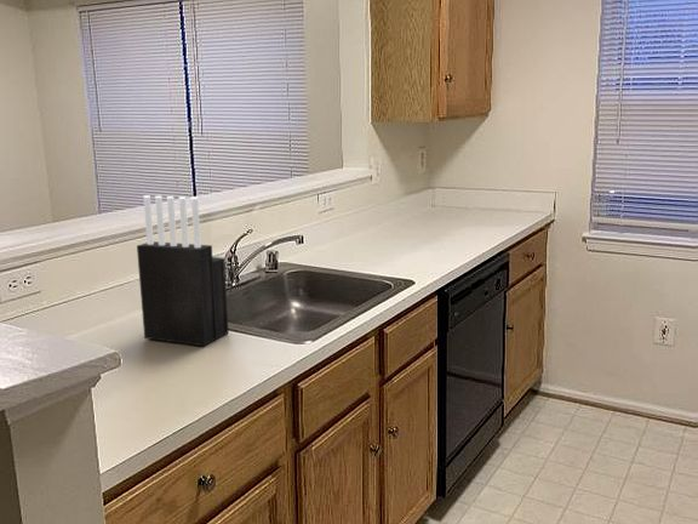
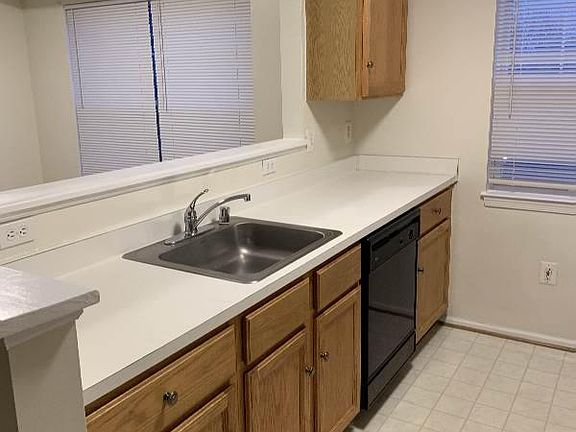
- knife block [136,194,230,347]
